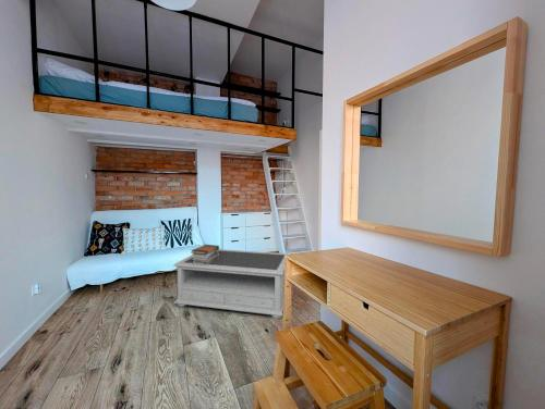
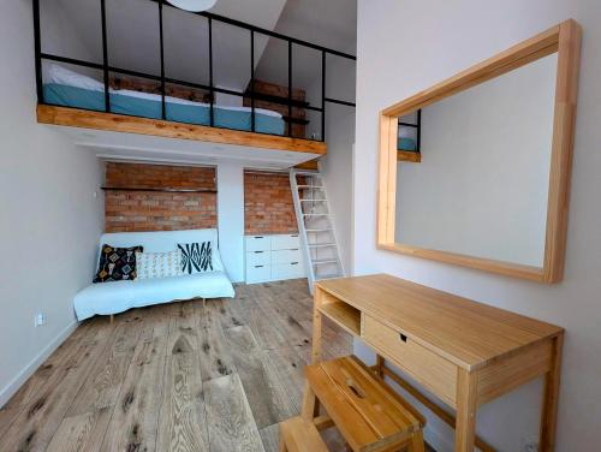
- coffee table [172,248,288,320]
- book stack [190,244,221,265]
